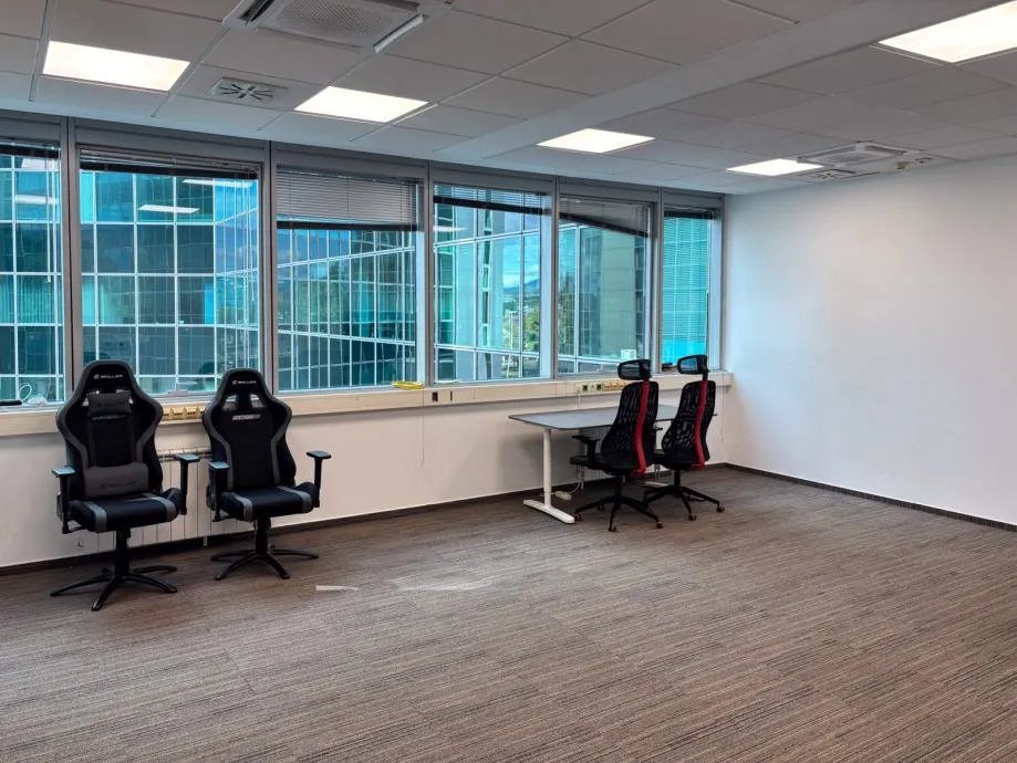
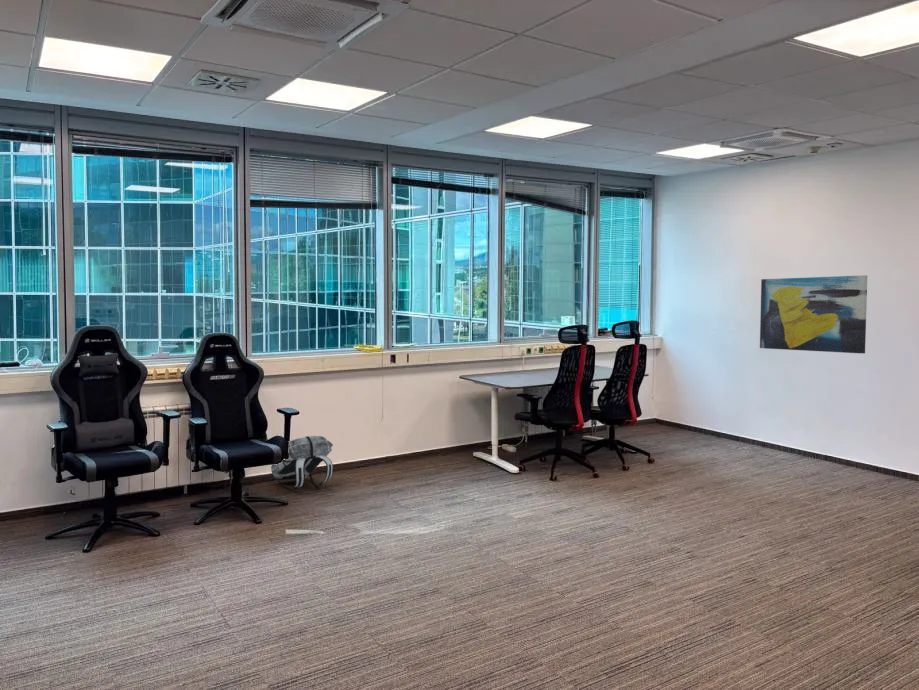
+ wall art [759,274,868,355]
+ backpack [270,435,334,491]
